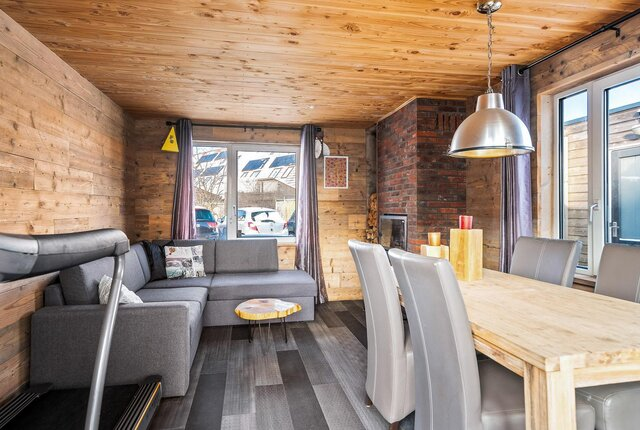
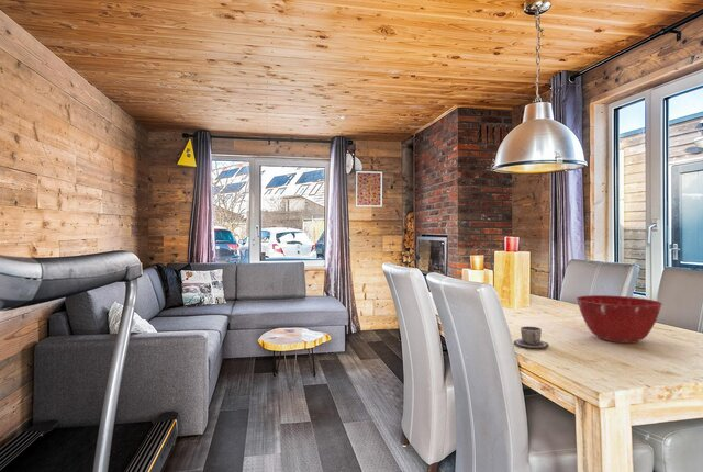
+ cup [513,325,550,349]
+ mixing bowl [576,294,663,344]
